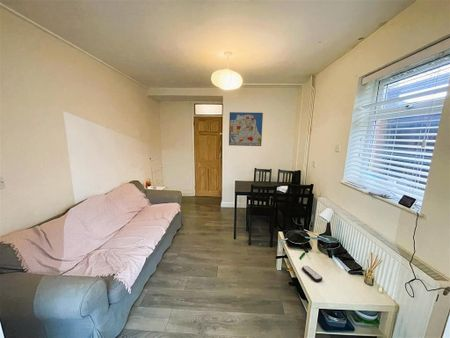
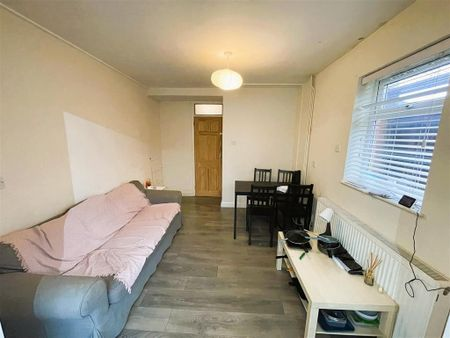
- remote control [301,265,323,283]
- wall art [228,111,264,147]
